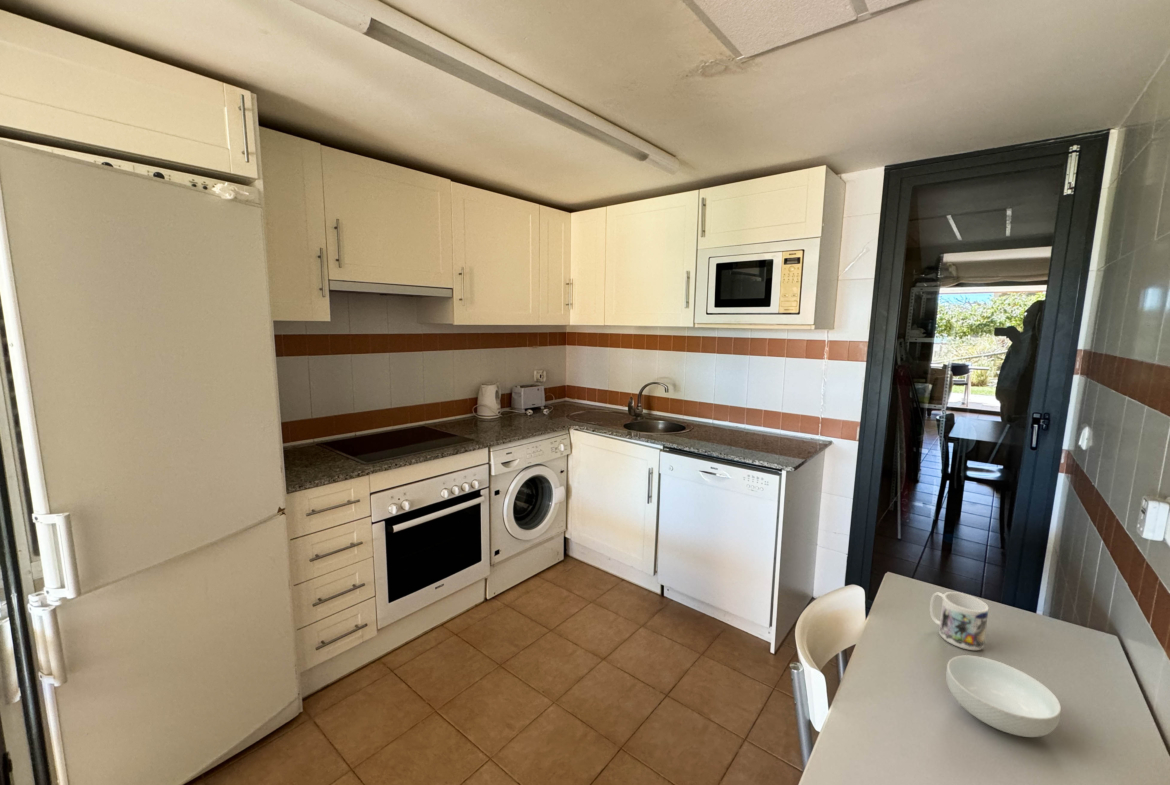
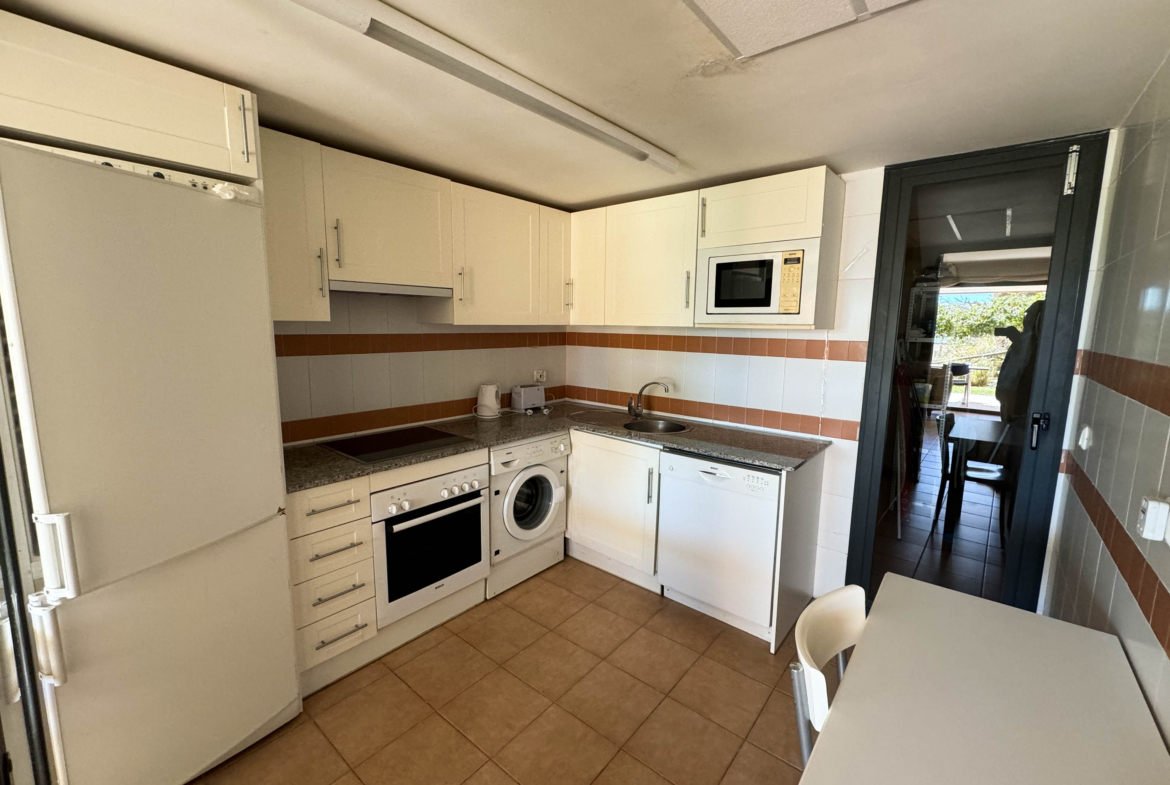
- mug [929,591,989,651]
- cereal bowl [945,654,1062,738]
